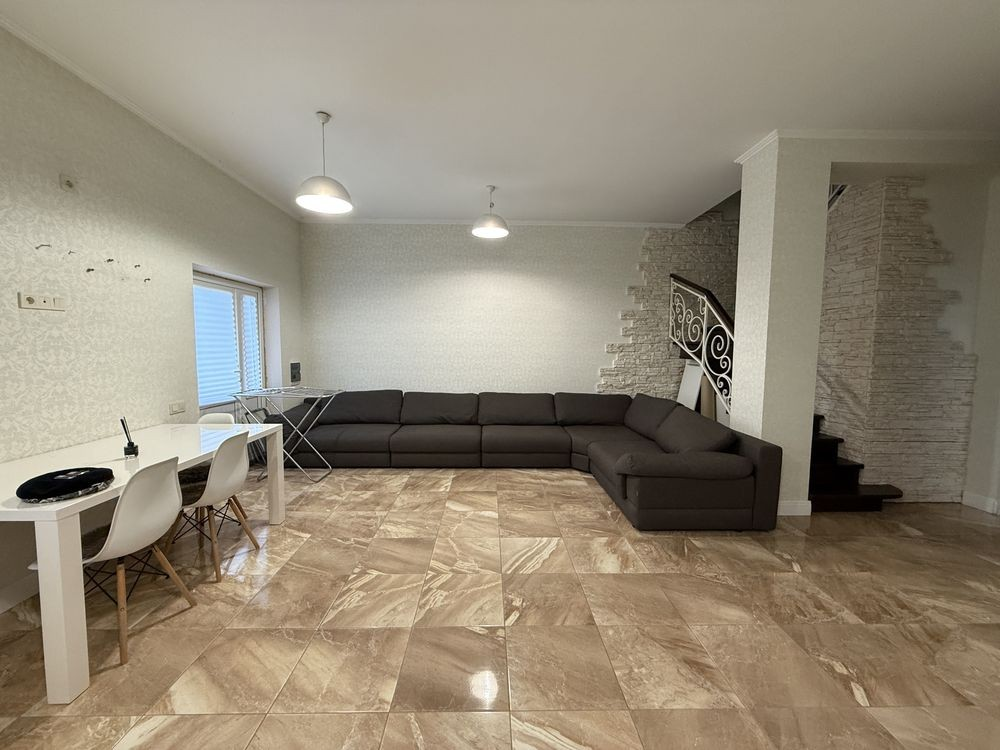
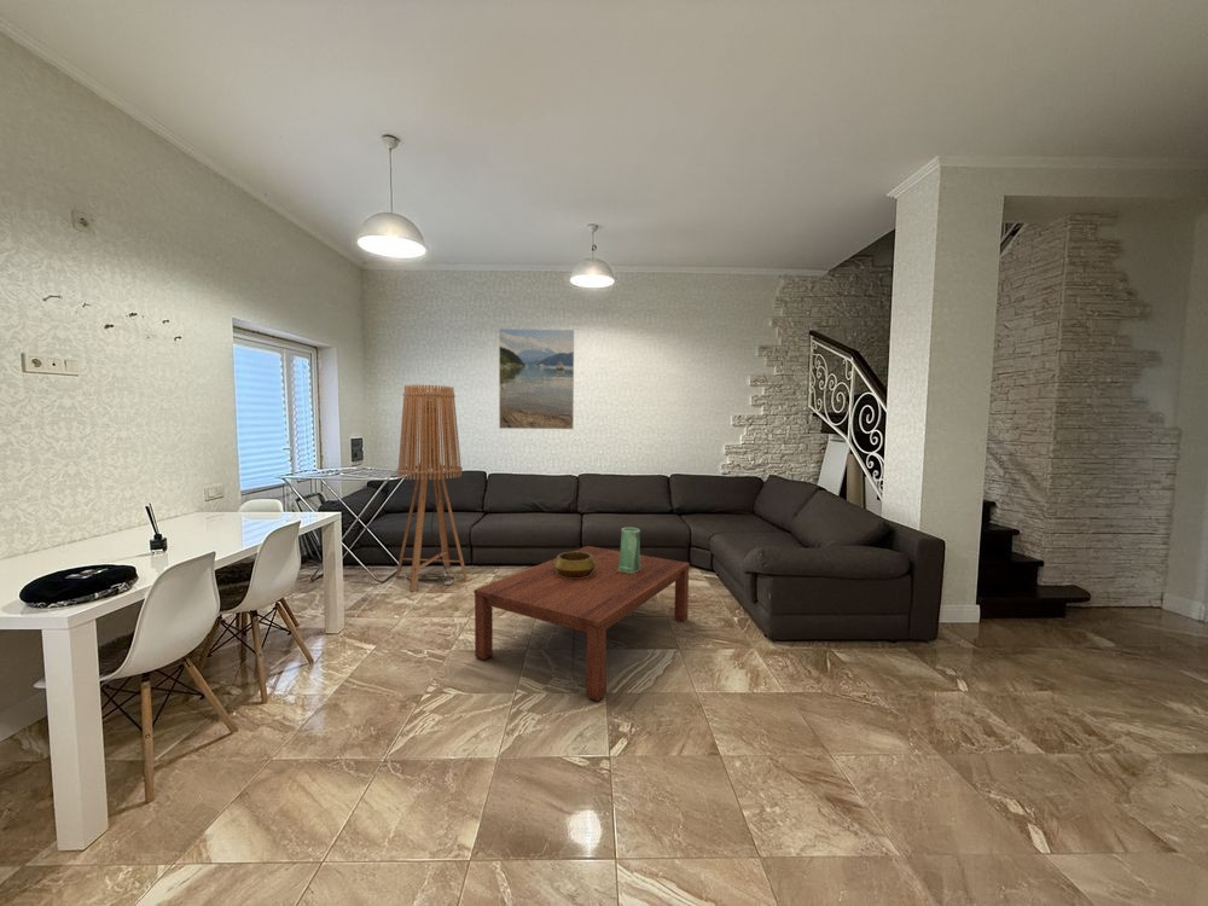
+ floor lamp [395,384,469,592]
+ decorative bowl [553,551,596,579]
+ vase [618,527,641,573]
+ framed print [498,327,575,430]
+ coffee table [474,545,691,702]
